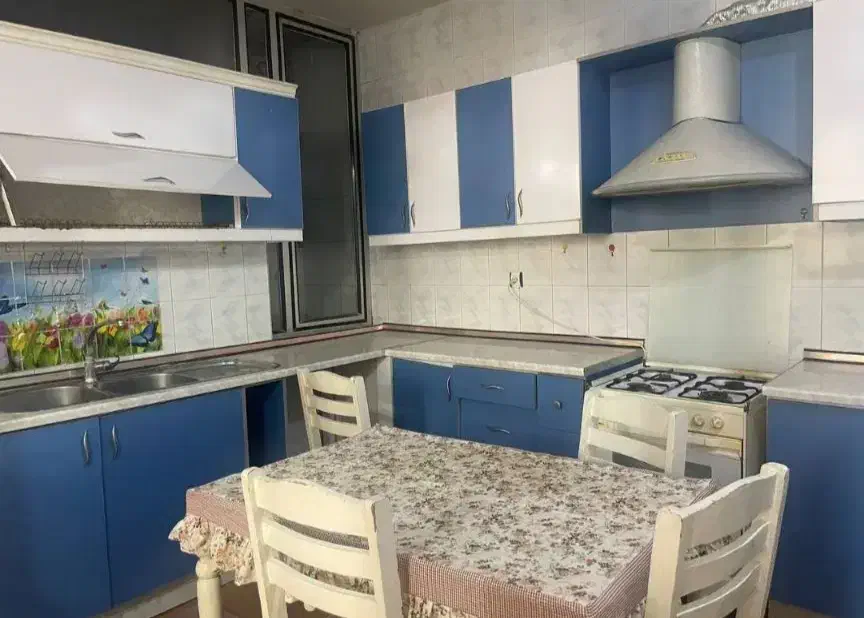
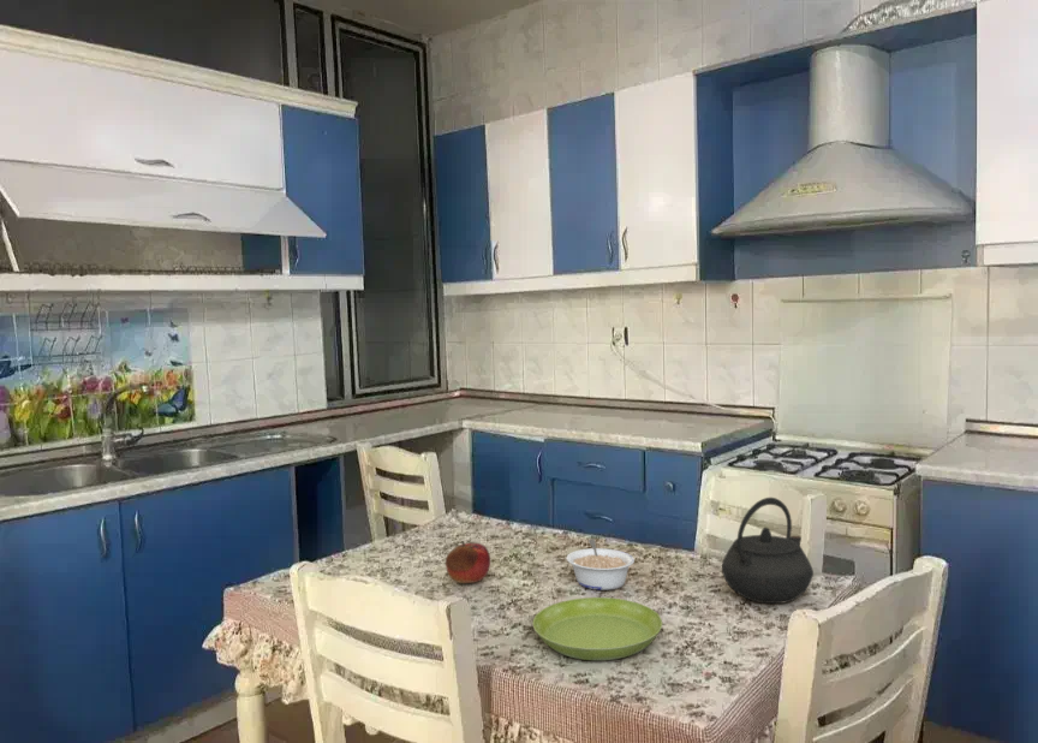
+ fruit [445,540,491,584]
+ kettle [721,497,815,605]
+ saucer [532,596,663,661]
+ legume [565,537,636,592]
